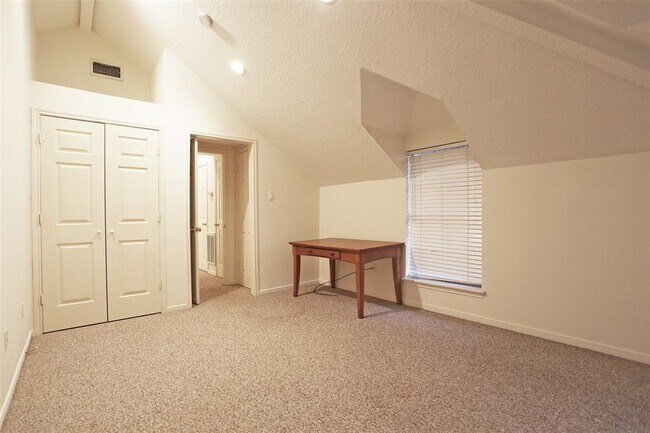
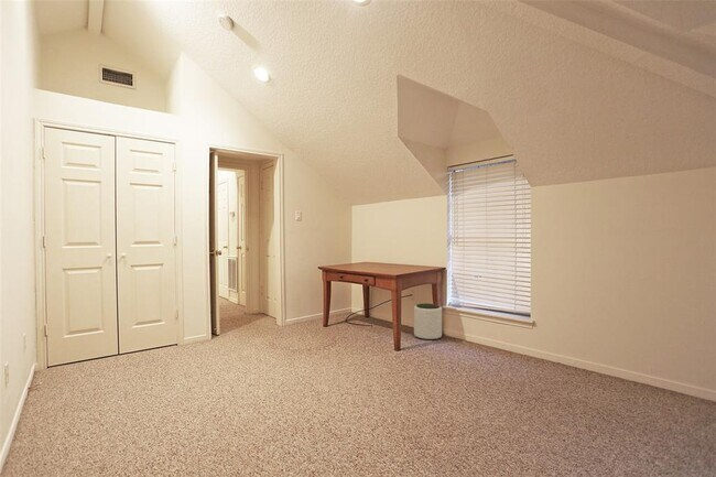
+ plant pot [413,303,443,340]
